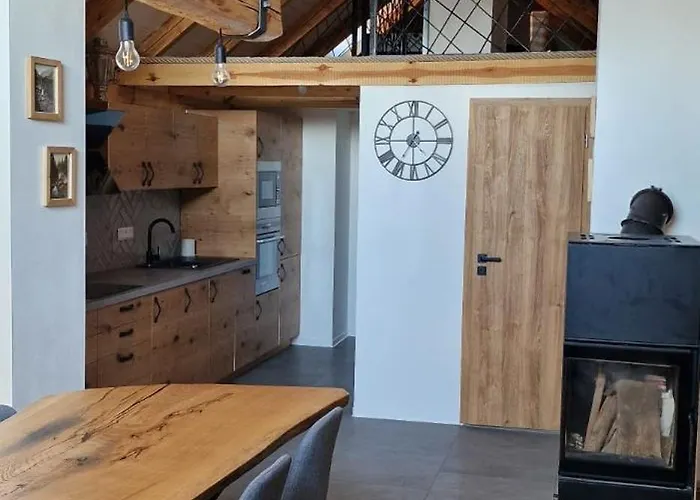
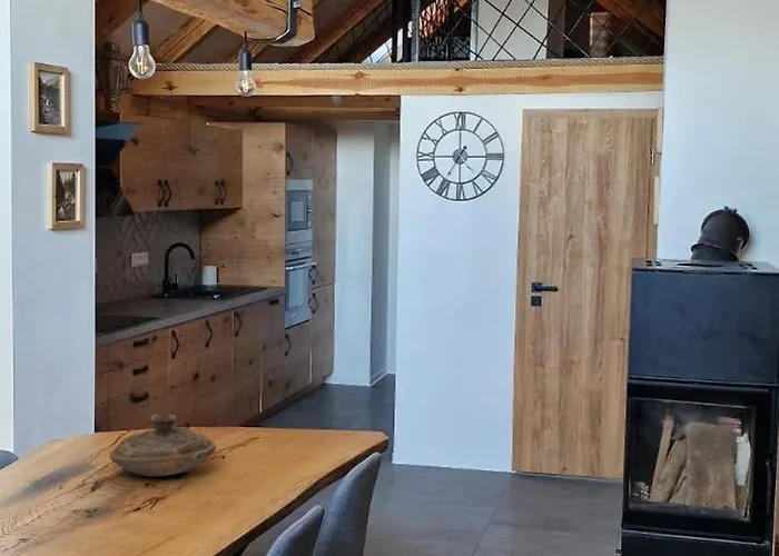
+ decorative bowl [108,414,217,477]
